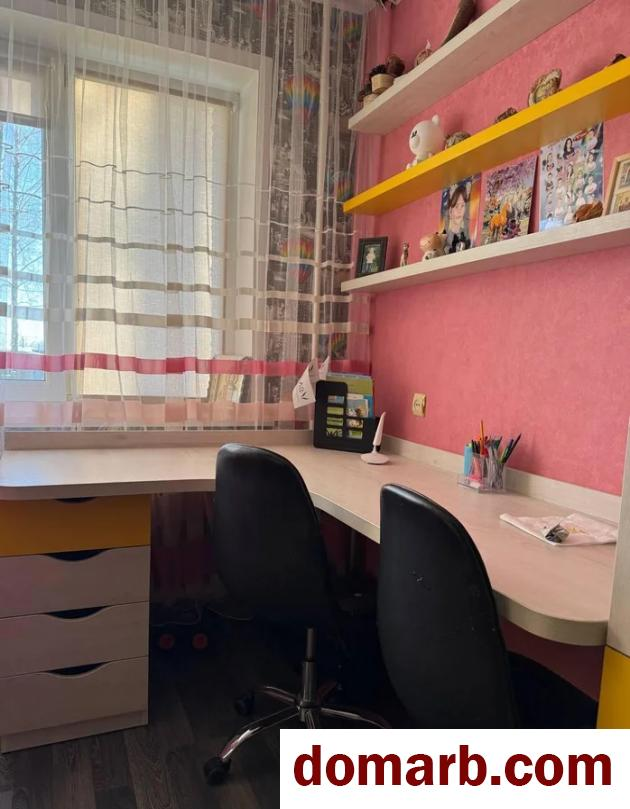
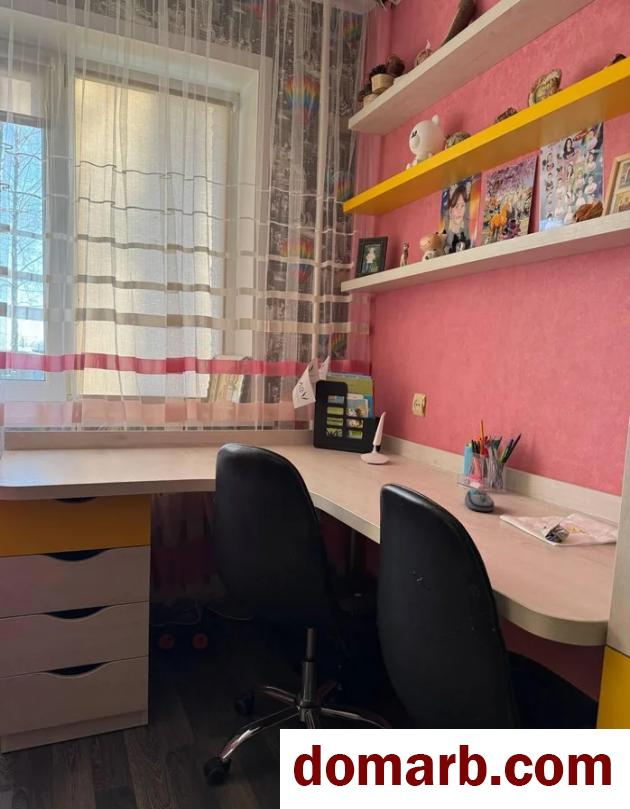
+ computer mouse [464,488,495,513]
